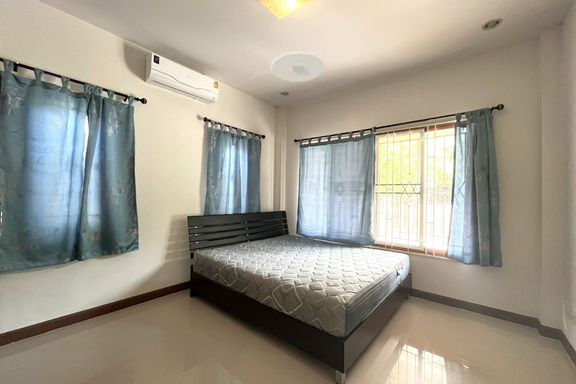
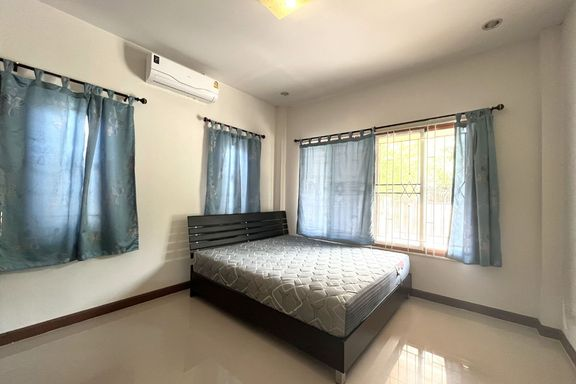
- ceiling light [270,51,325,83]
